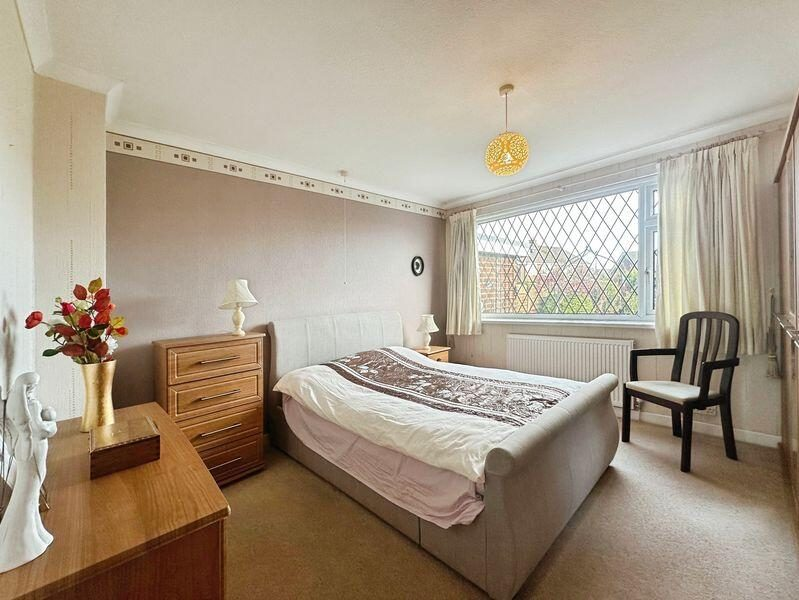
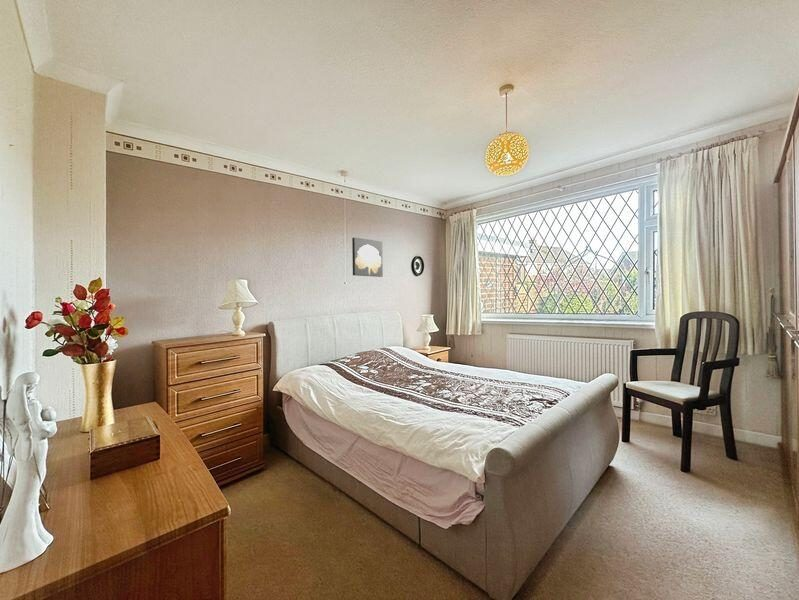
+ wall art [351,236,384,278]
